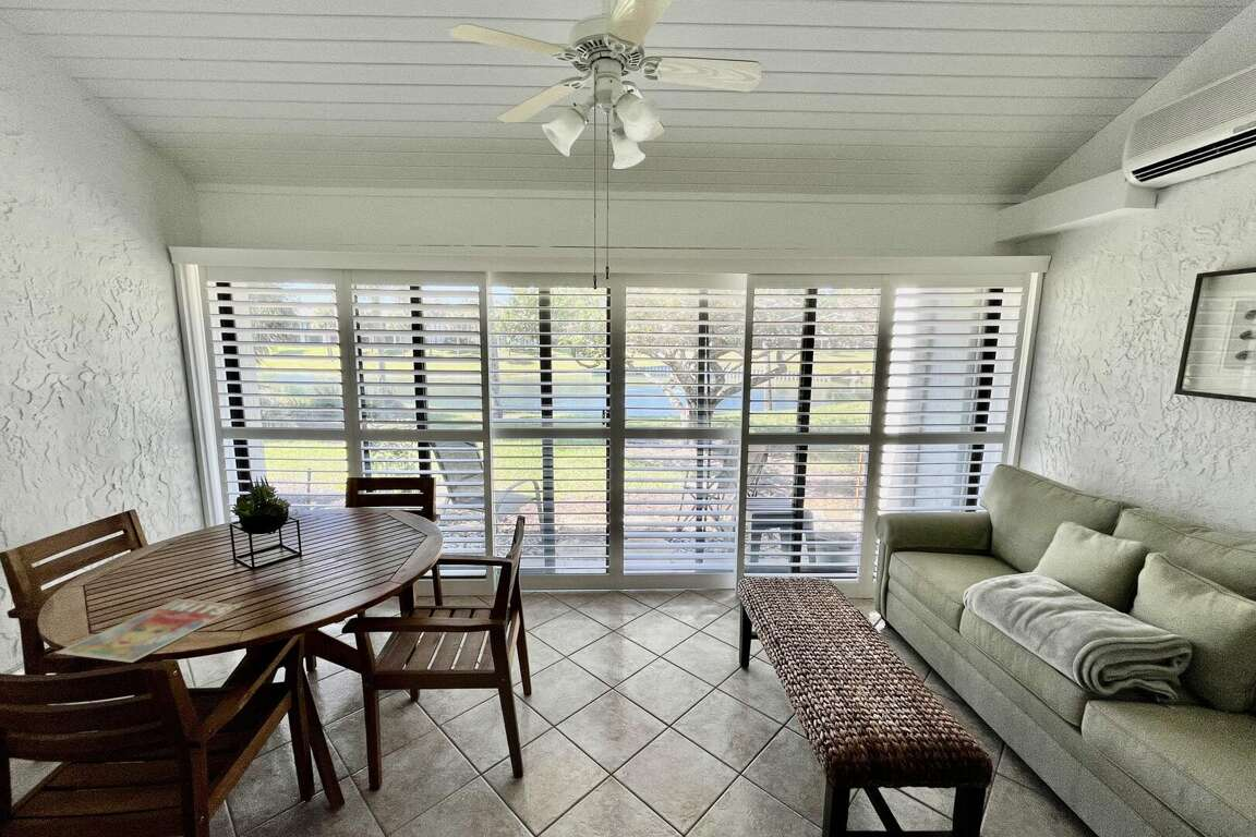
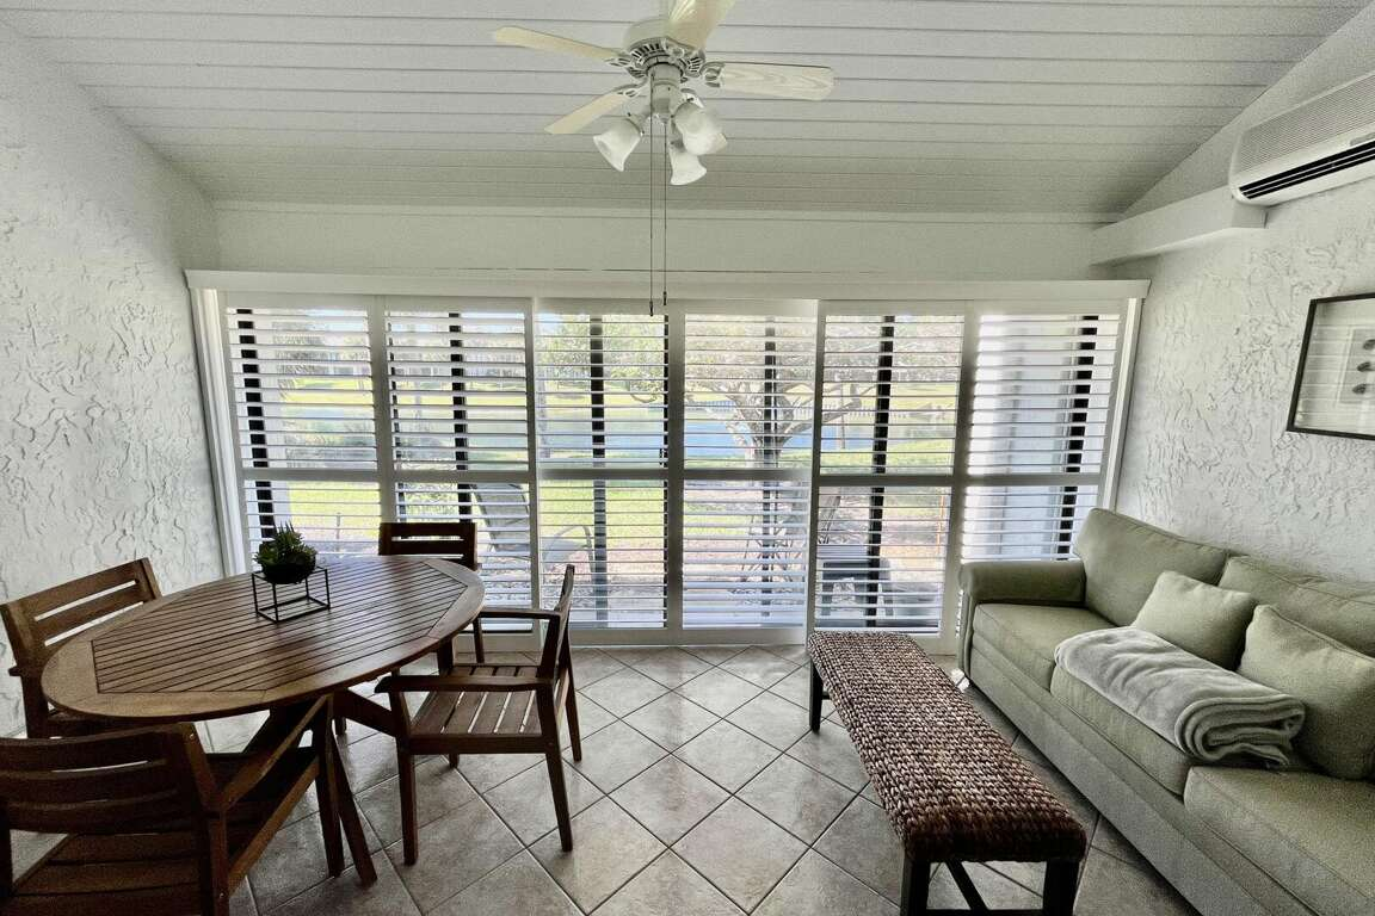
- magazine [55,598,242,664]
